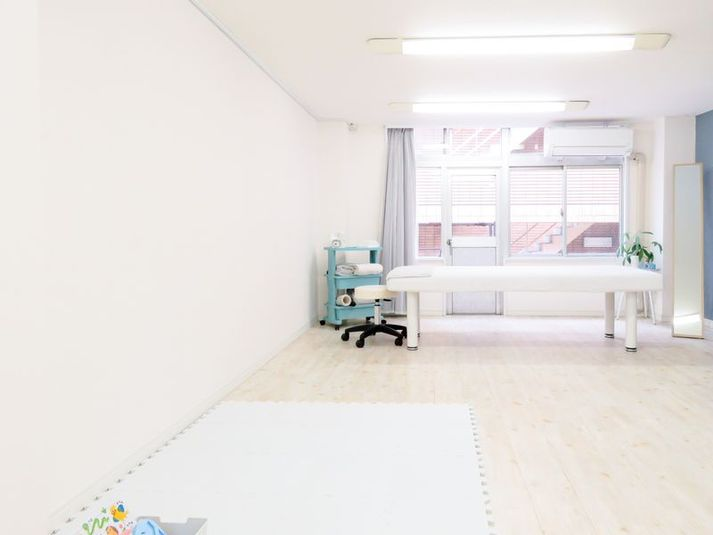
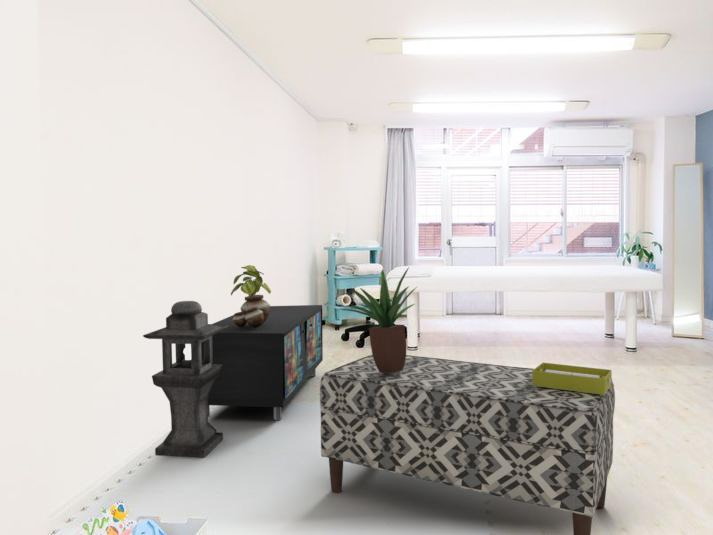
+ potted plant [340,266,418,373]
+ tissue box [532,362,613,396]
+ potted plant [230,264,272,328]
+ bench [319,354,616,535]
+ storage cabinet [201,304,324,421]
+ lantern [142,300,228,459]
